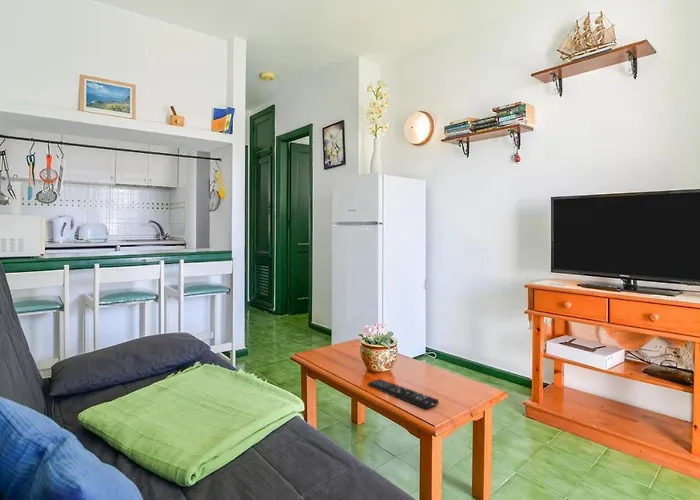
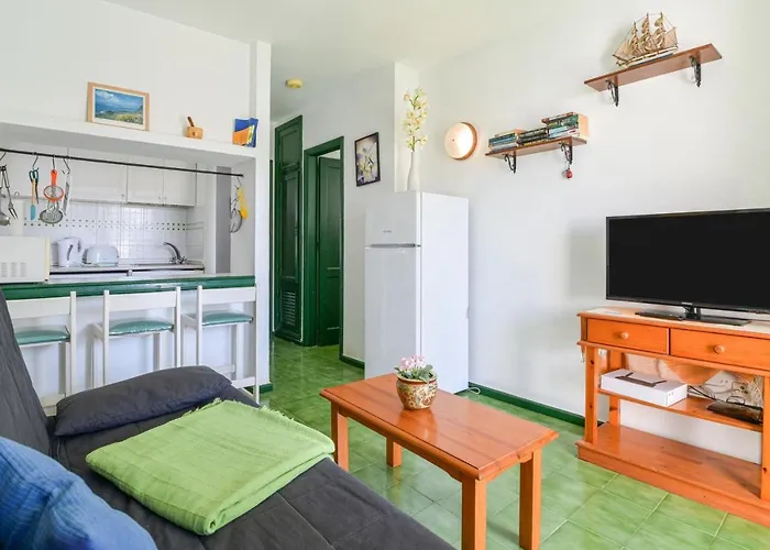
- remote control [367,378,440,410]
